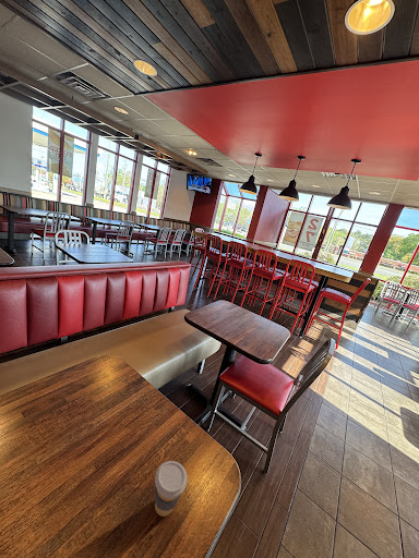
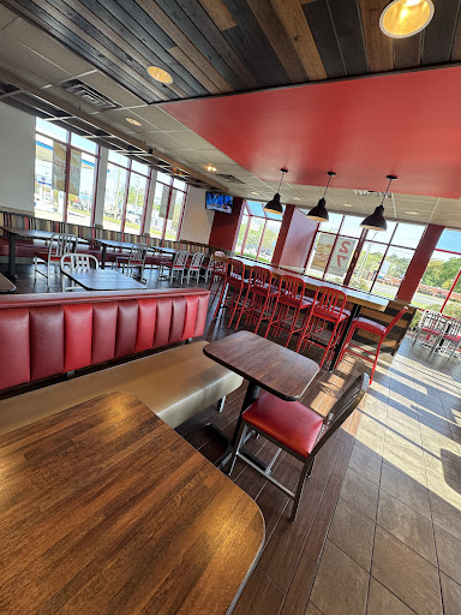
- coffee cup [153,460,189,518]
